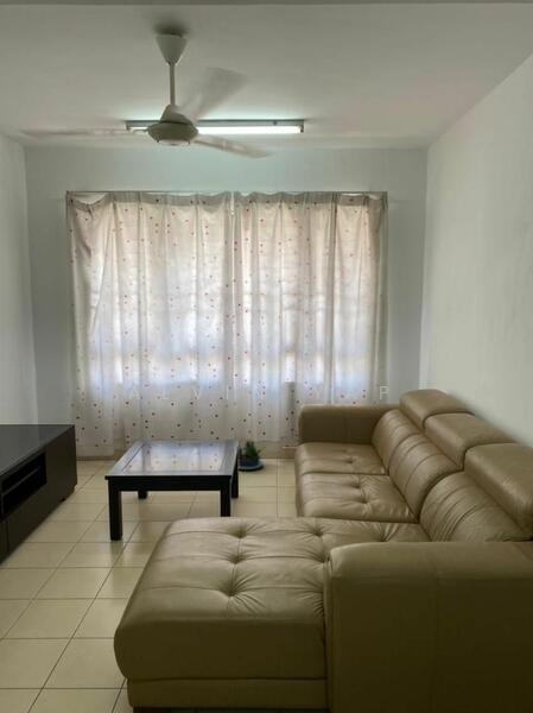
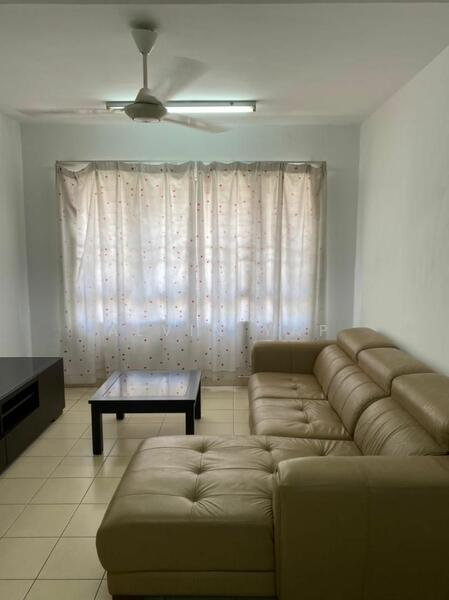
- potted plant [237,440,265,471]
